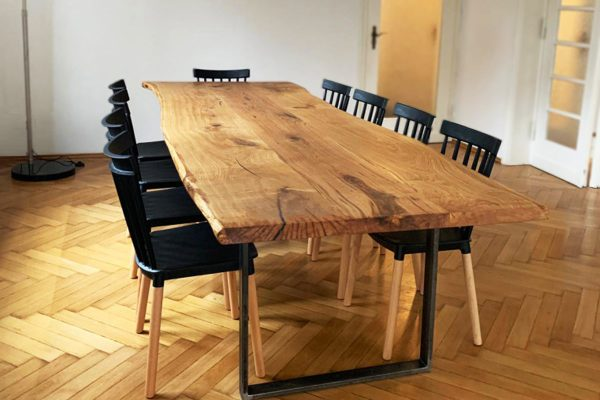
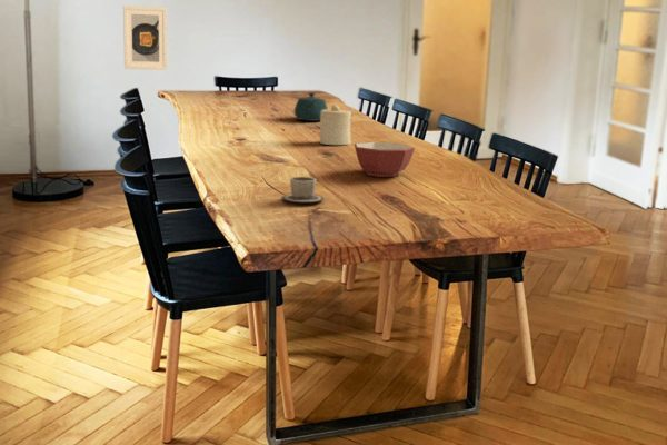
+ teapot [293,91,329,122]
+ cup [281,176,326,204]
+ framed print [122,4,168,71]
+ candle [319,103,352,146]
+ bowl [354,141,416,178]
